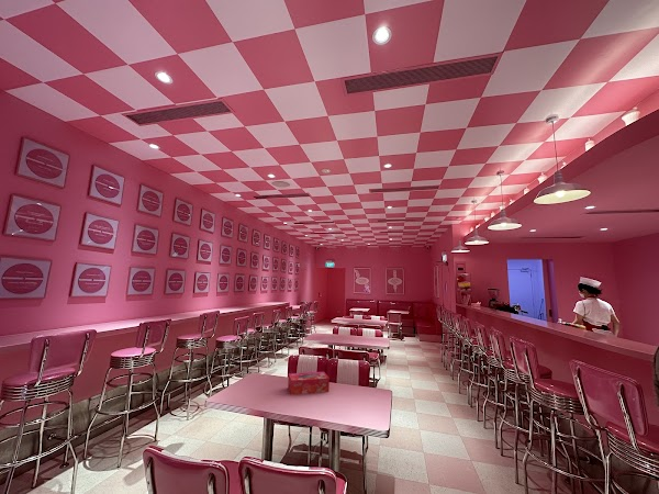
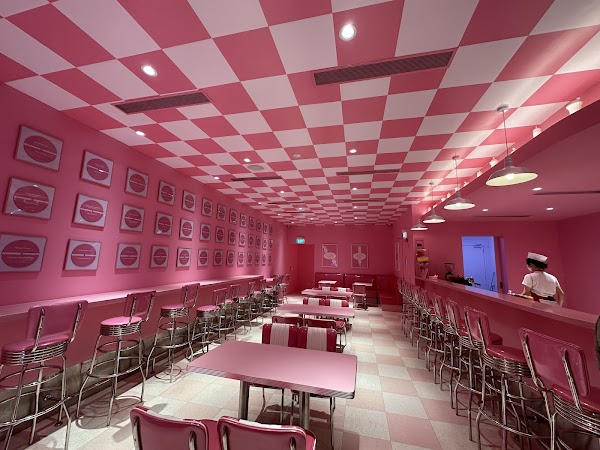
- tissue box [287,371,331,395]
